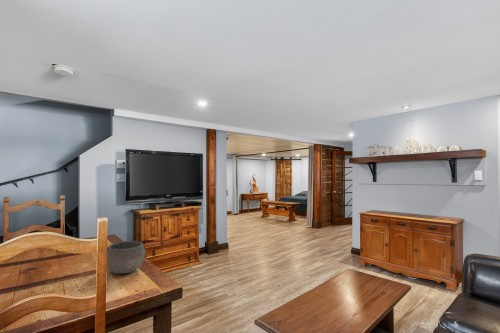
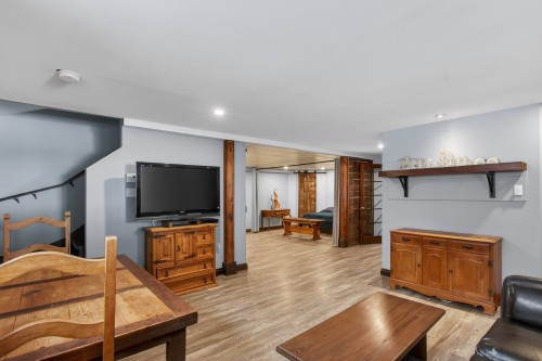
- bowl [106,240,146,275]
